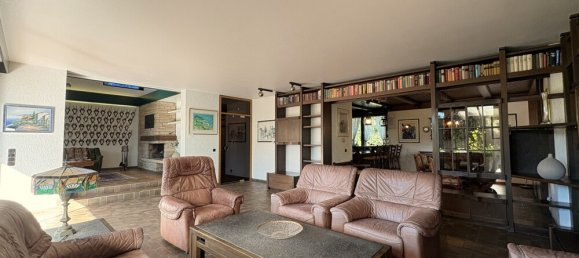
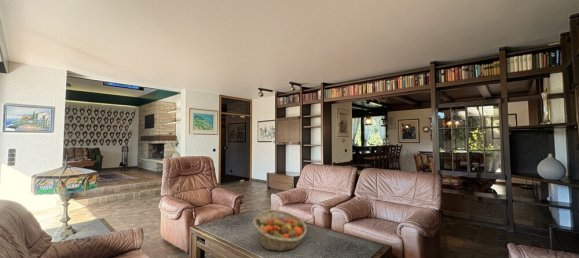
+ fruit basket [252,209,308,252]
